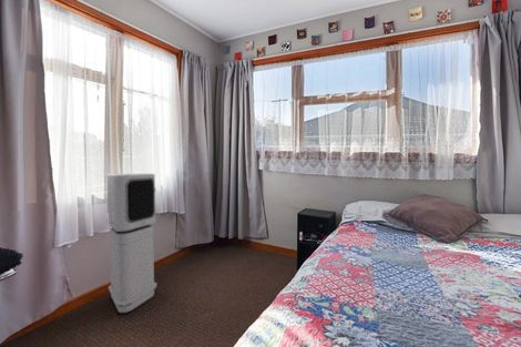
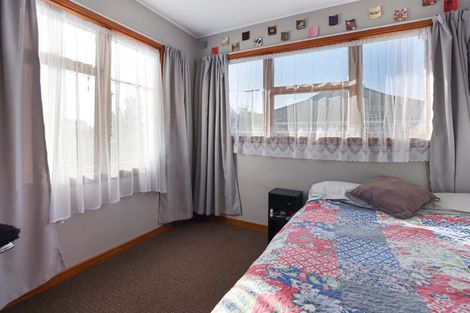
- air purifier [106,172,159,314]
